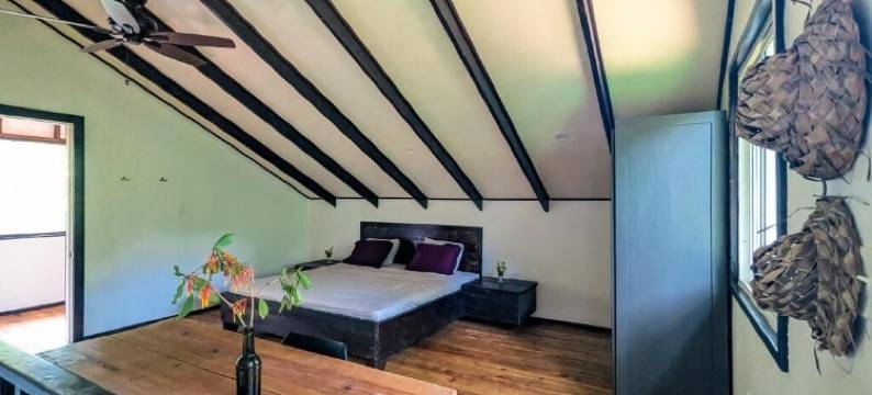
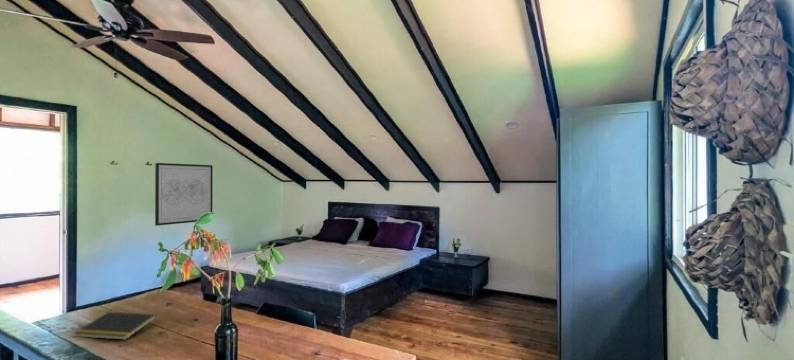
+ wall art [154,162,214,227]
+ notepad [72,311,158,341]
